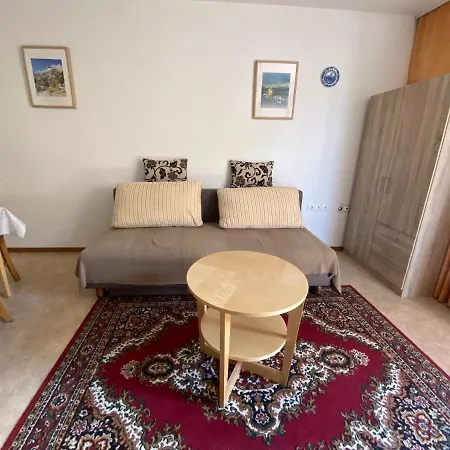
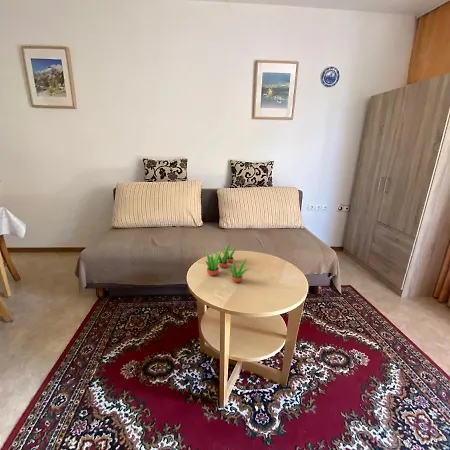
+ succulent plant [204,241,250,283]
